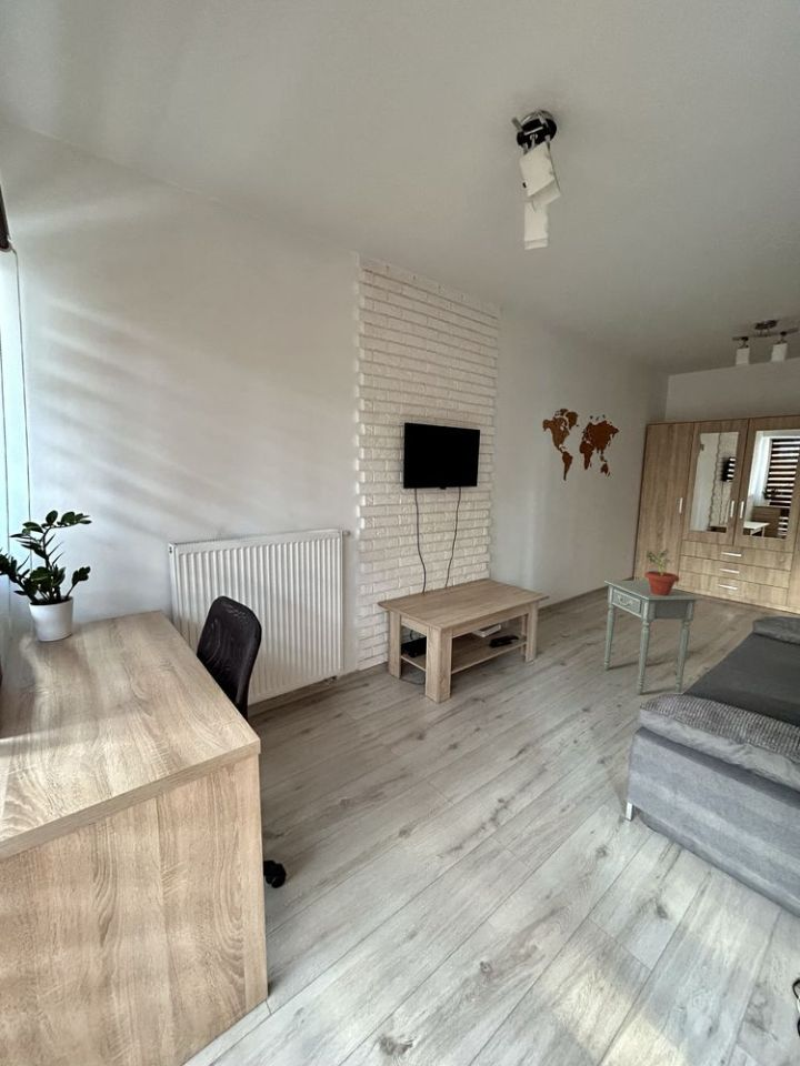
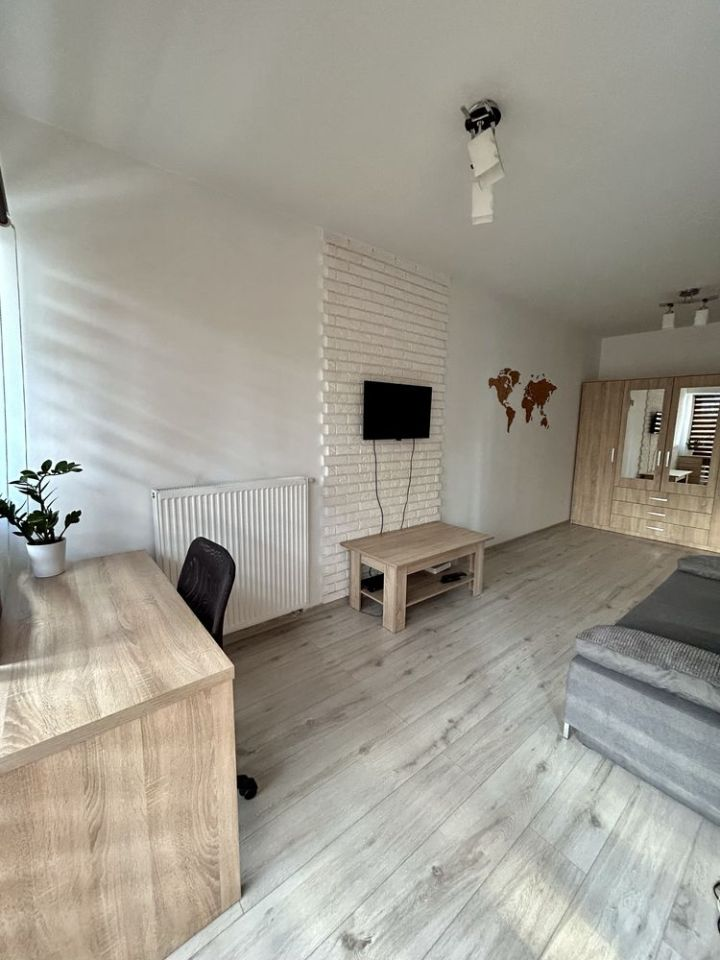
- side table [603,580,700,695]
- potted plant [643,547,680,596]
